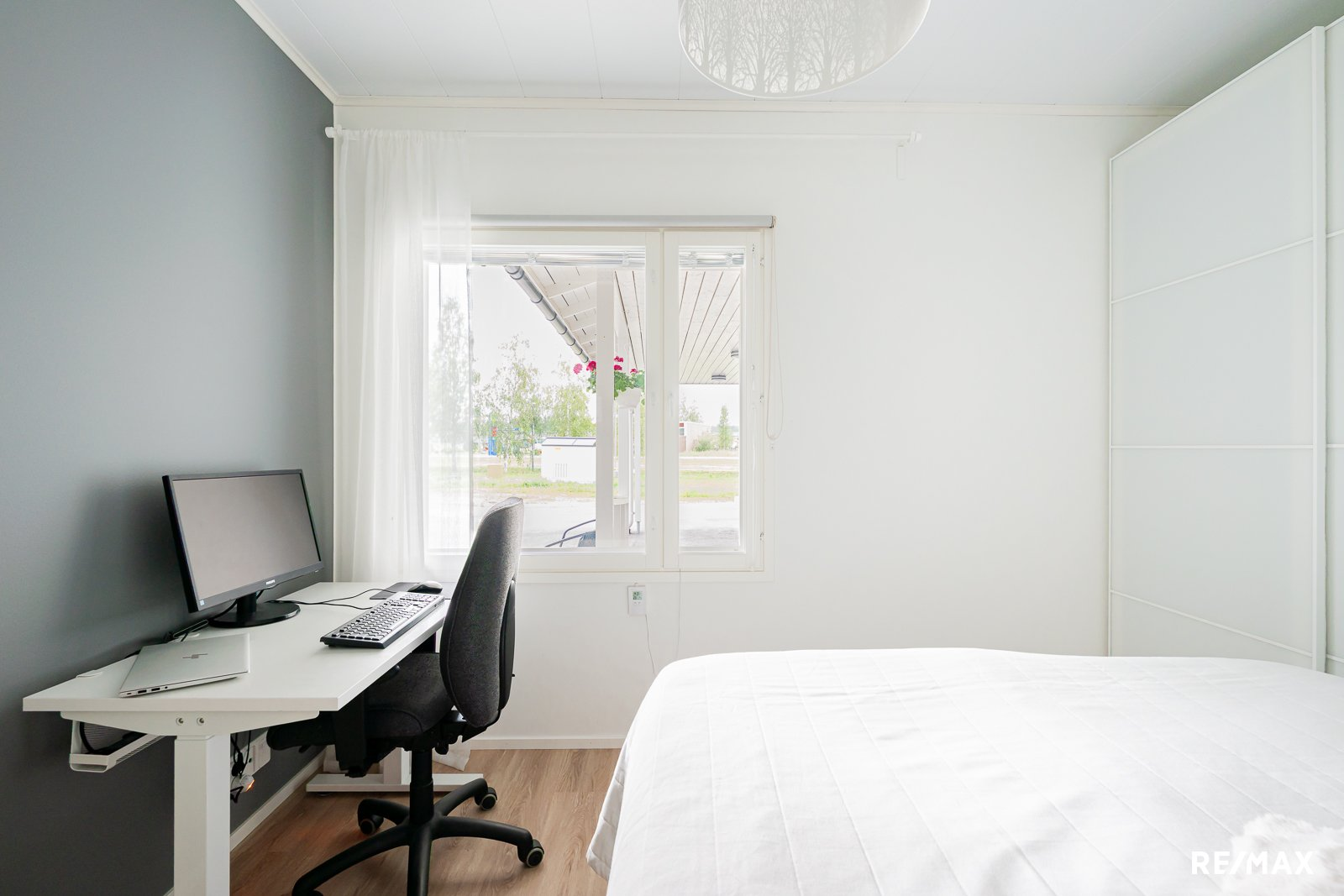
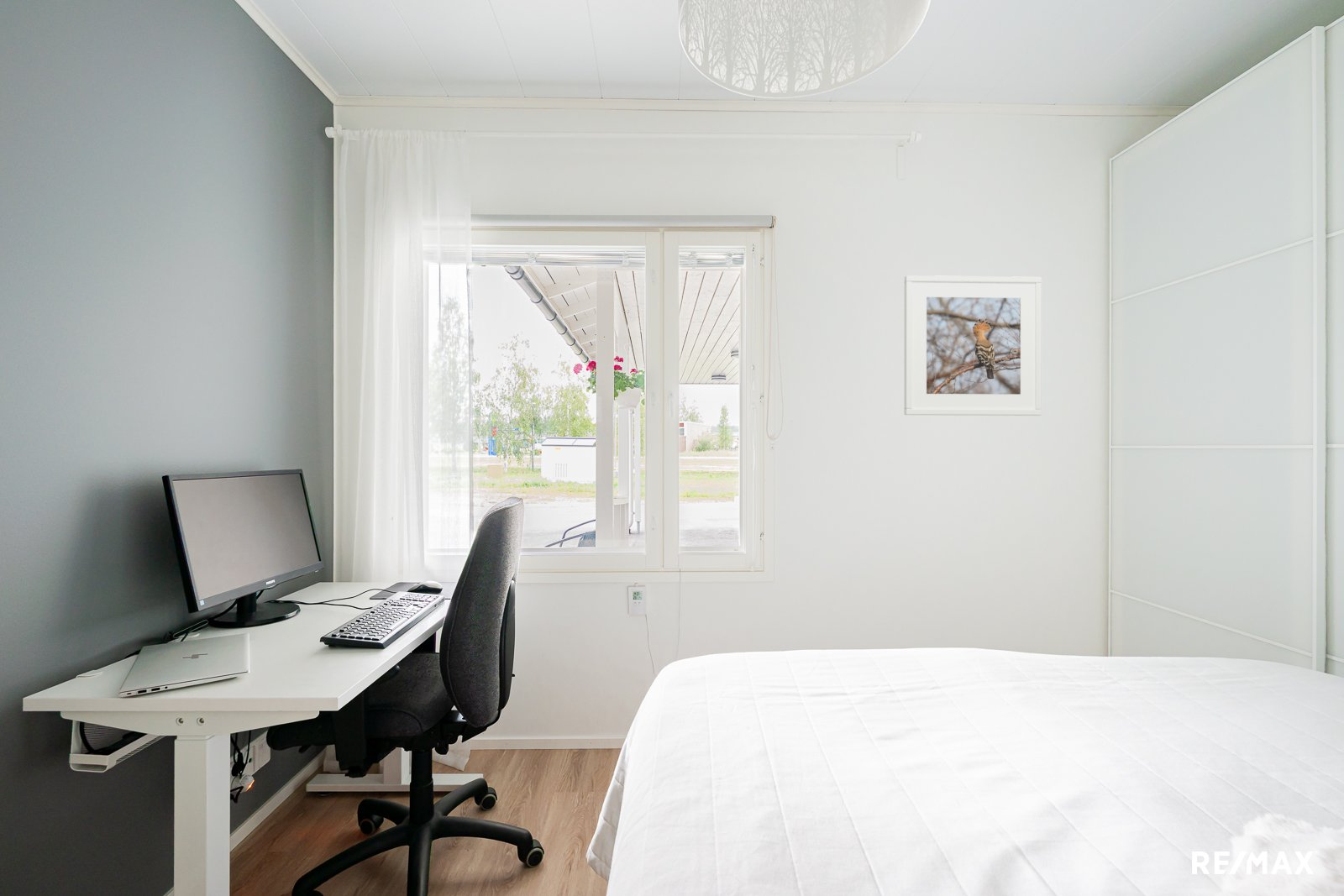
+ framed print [904,275,1042,417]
